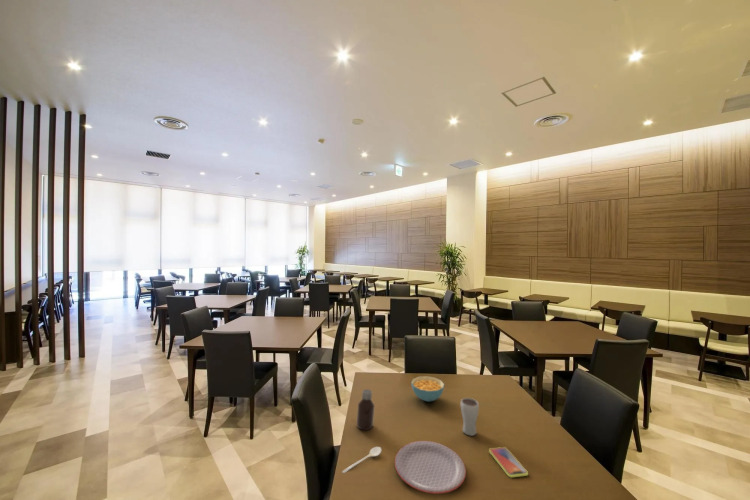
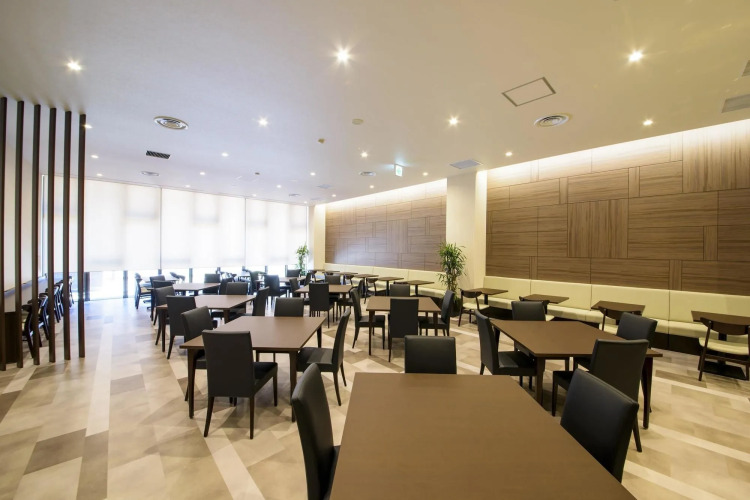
- stirrer [341,446,382,474]
- cereal bowl [410,375,445,403]
- bottle [356,388,375,431]
- smartphone [488,446,529,479]
- plate [394,440,467,495]
- drinking glass [460,397,480,437]
